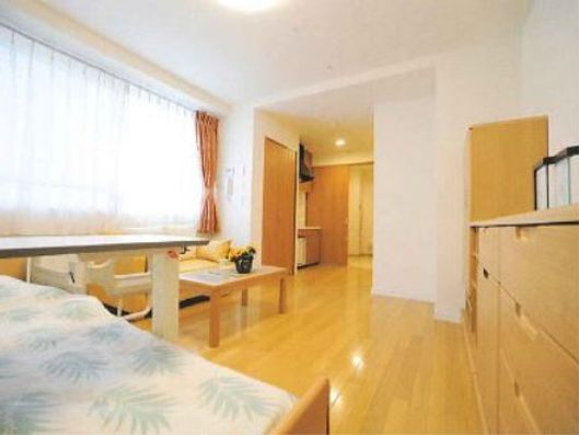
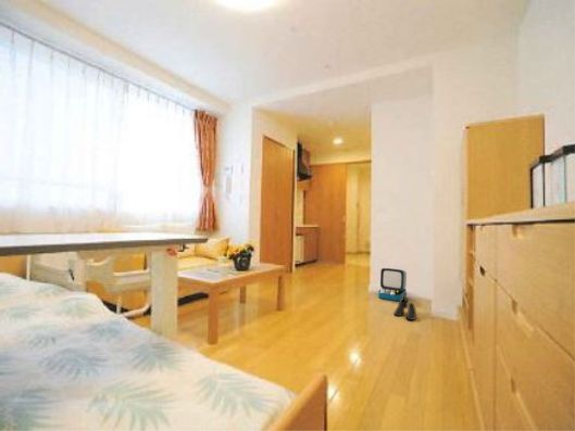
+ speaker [377,267,408,302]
+ shoe [393,296,417,321]
